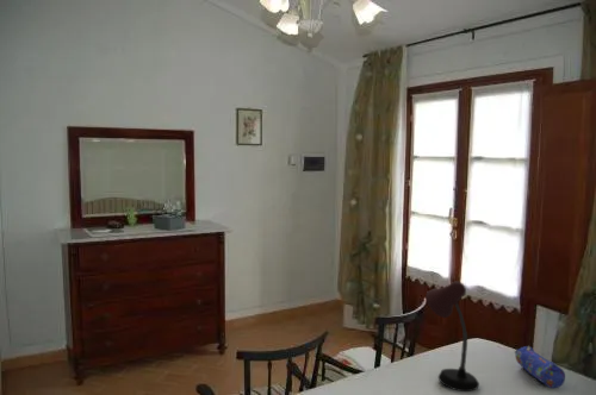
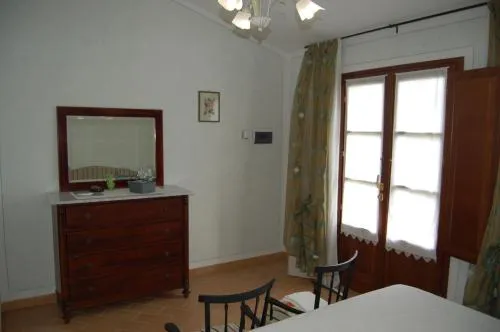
- desk lamp [424,280,480,393]
- pencil case [514,345,566,389]
